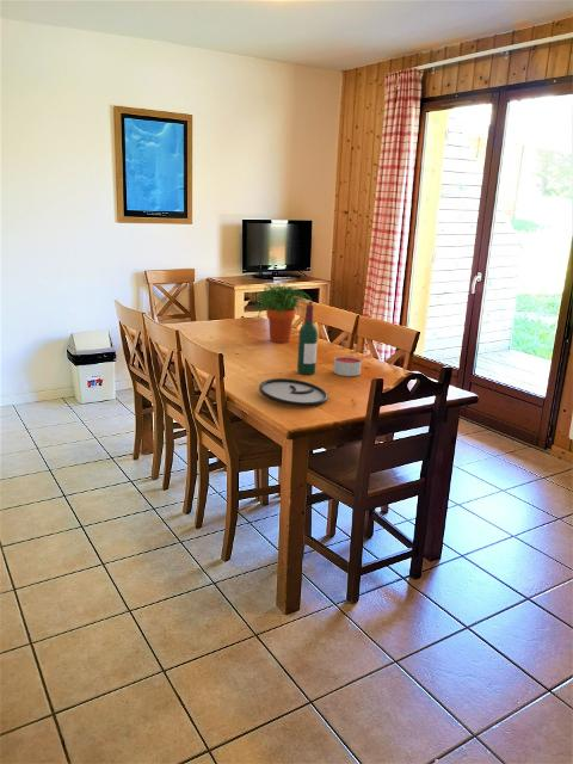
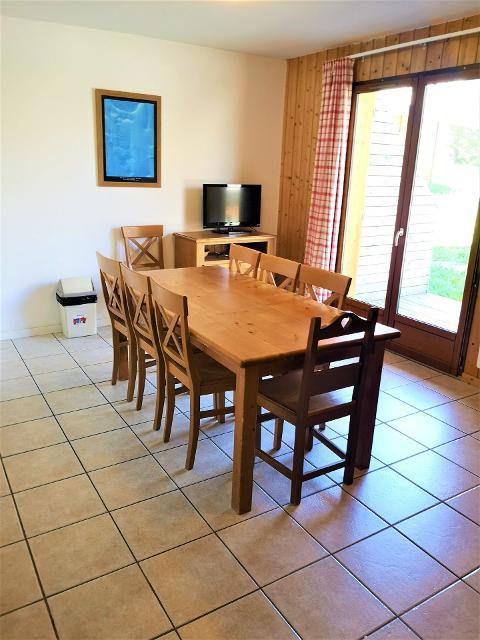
- plate [258,377,329,407]
- potted plant [248,282,314,344]
- wine bottle [296,303,319,376]
- candle [332,356,363,377]
